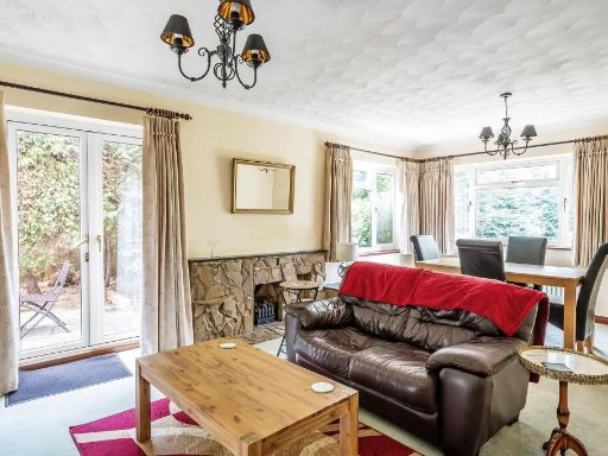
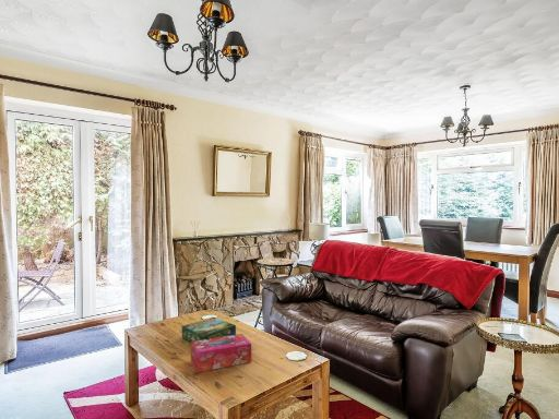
+ board game [181,316,237,343]
+ tissue box [190,333,252,373]
